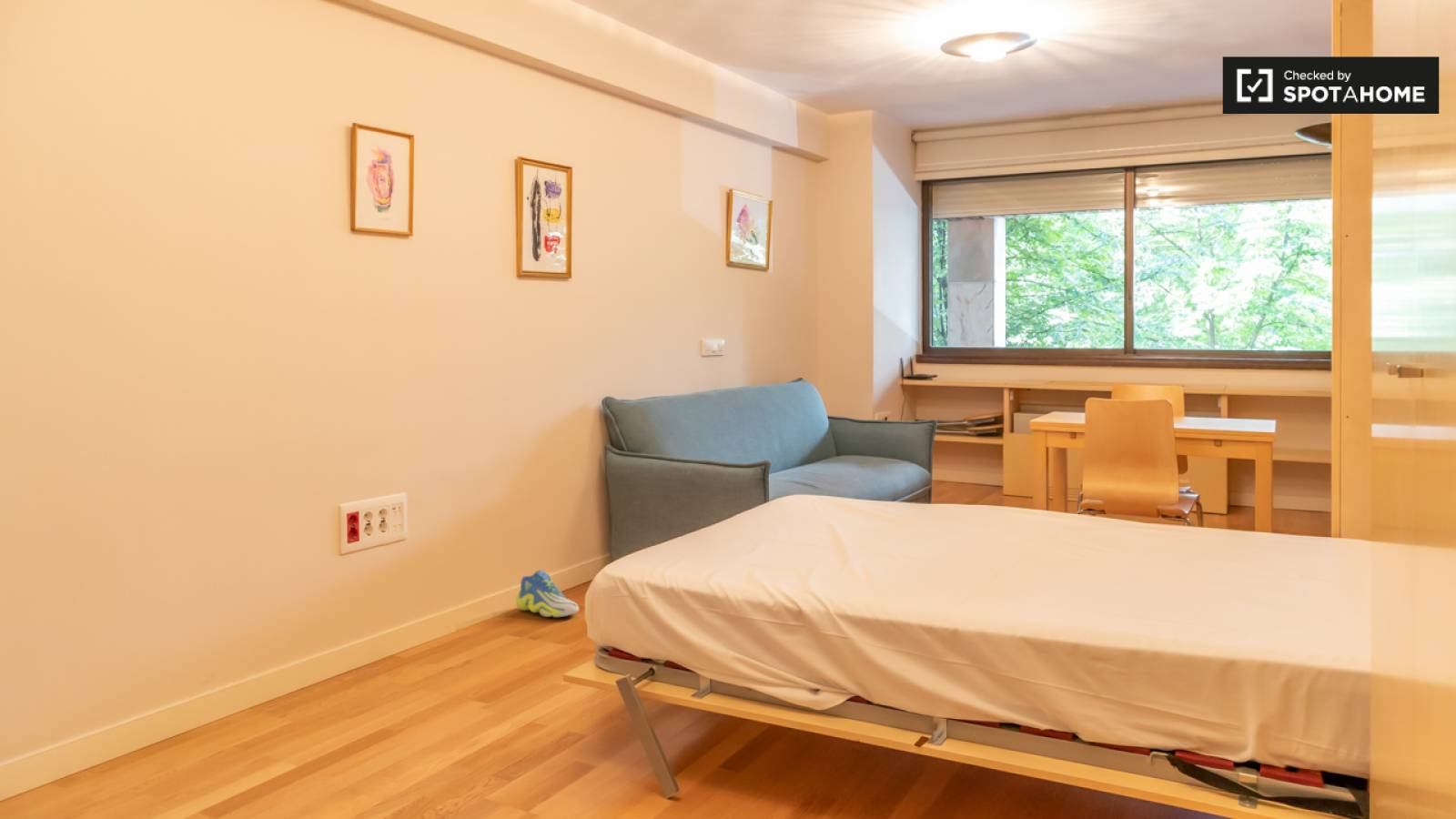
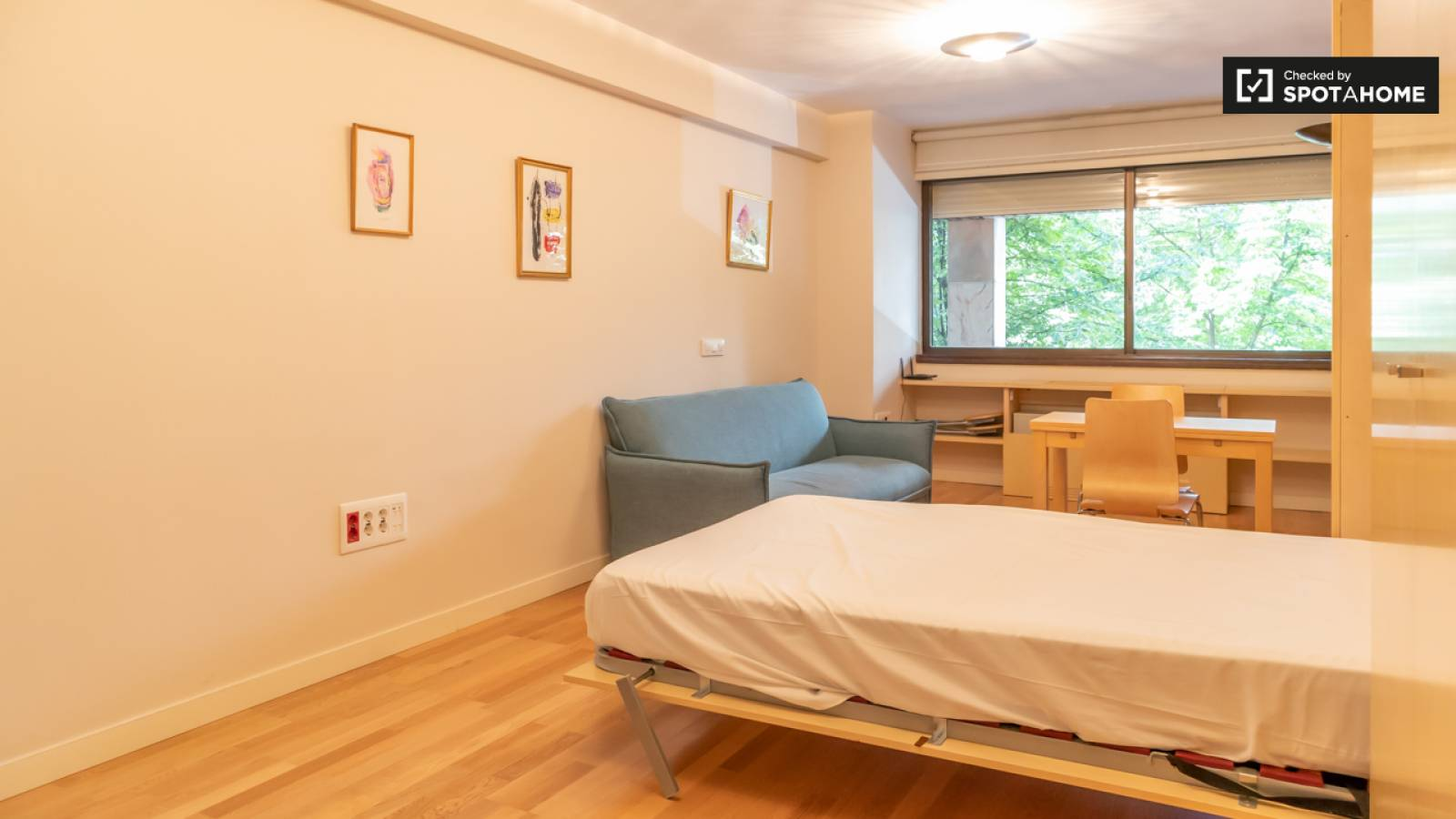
- sneaker [515,570,580,618]
